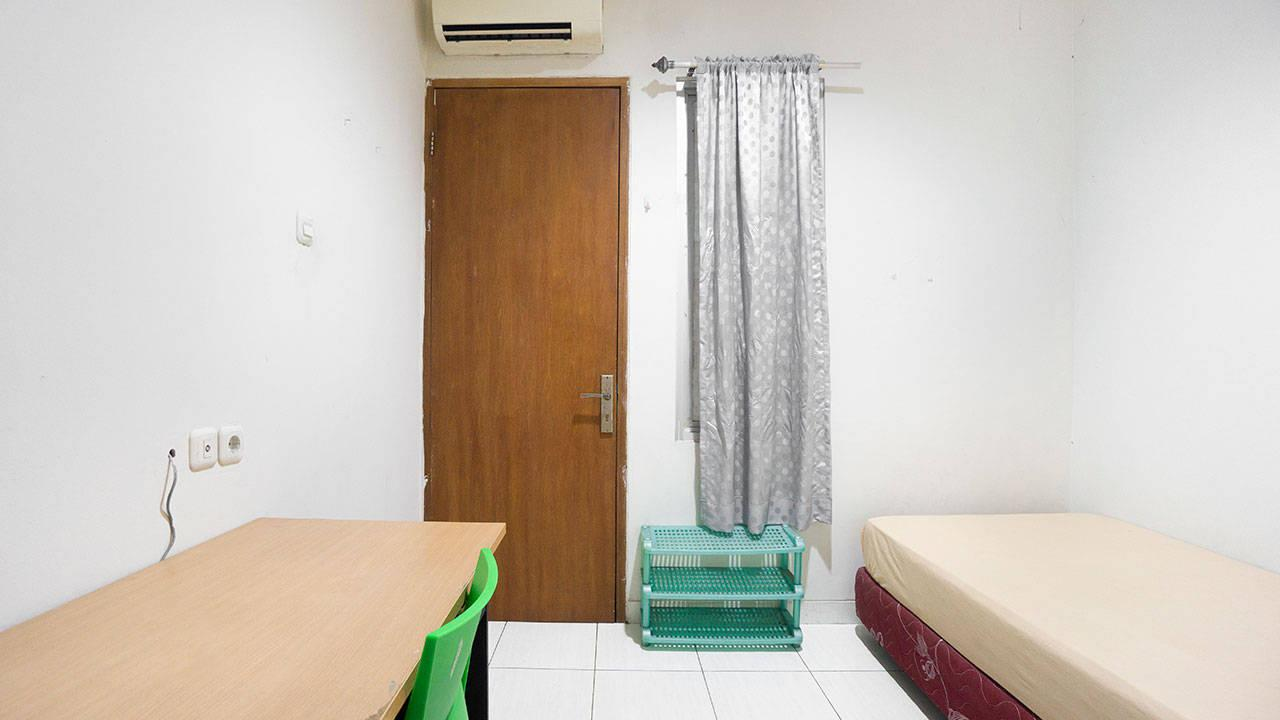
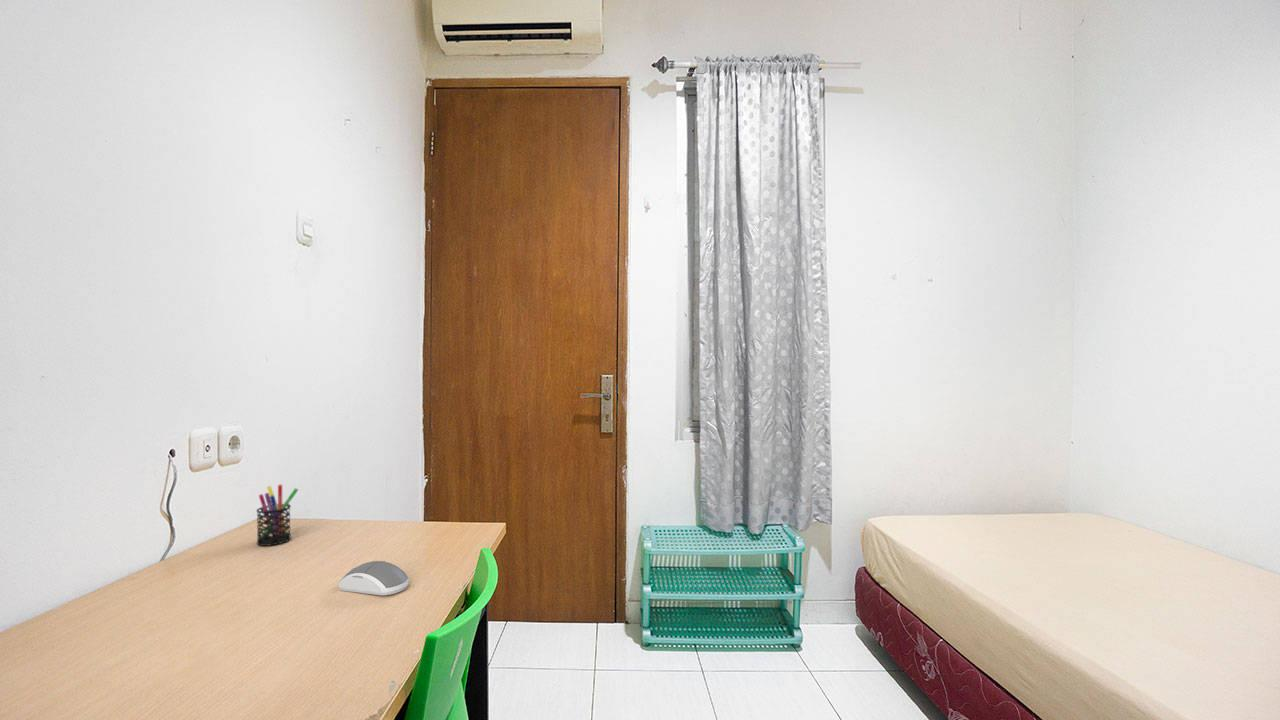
+ computer mouse [338,560,410,596]
+ pen holder [255,484,299,547]
